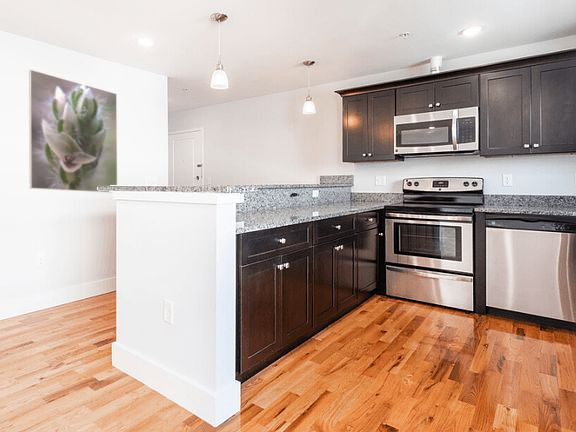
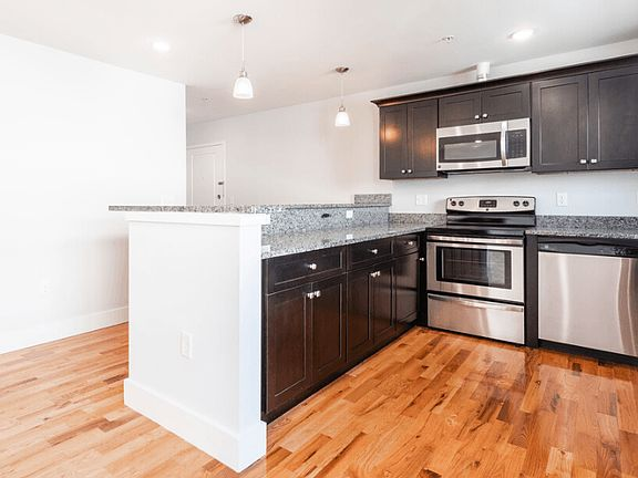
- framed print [28,68,118,194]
